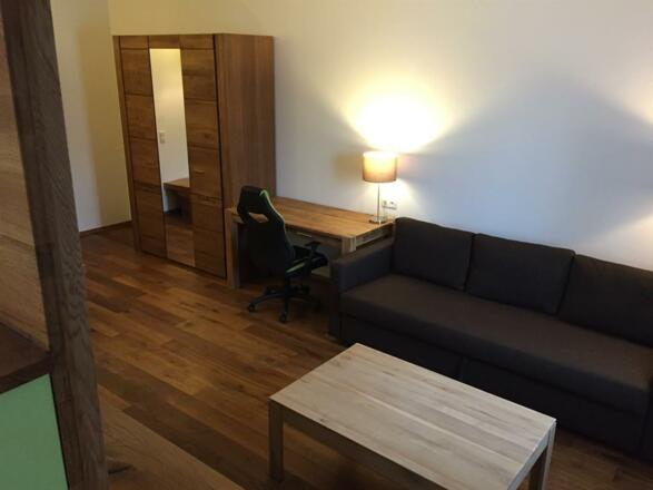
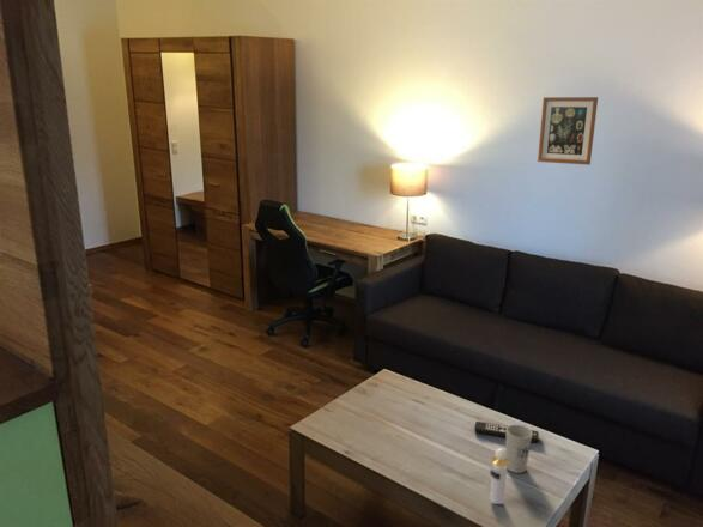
+ cup [504,424,532,474]
+ remote control [473,420,540,443]
+ perfume bottle [489,447,509,505]
+ wall art [537,96,599,166]
